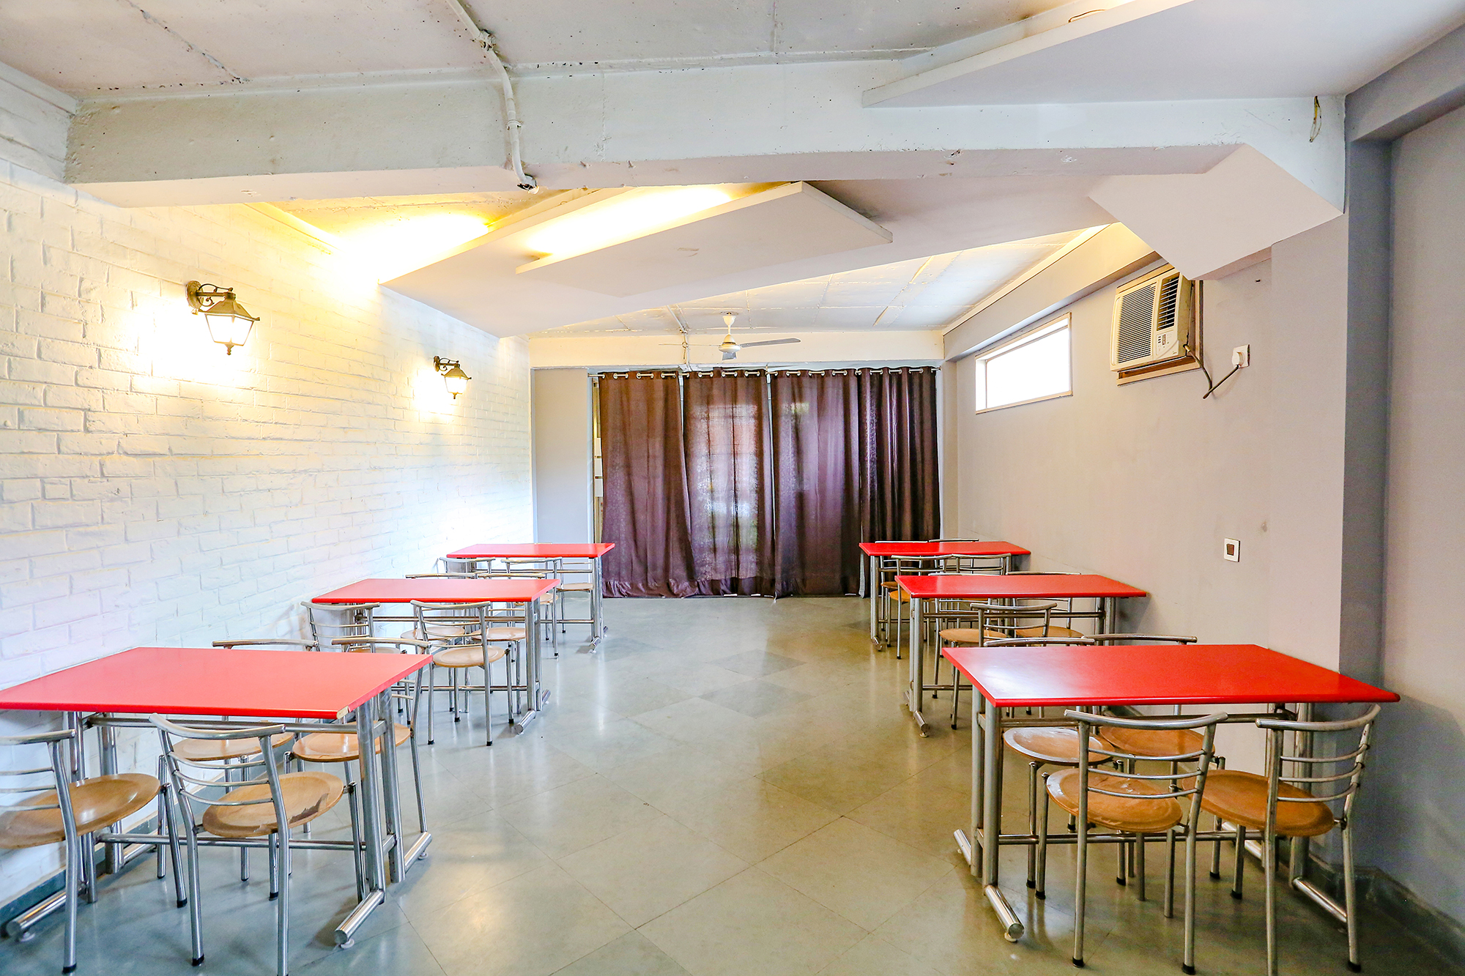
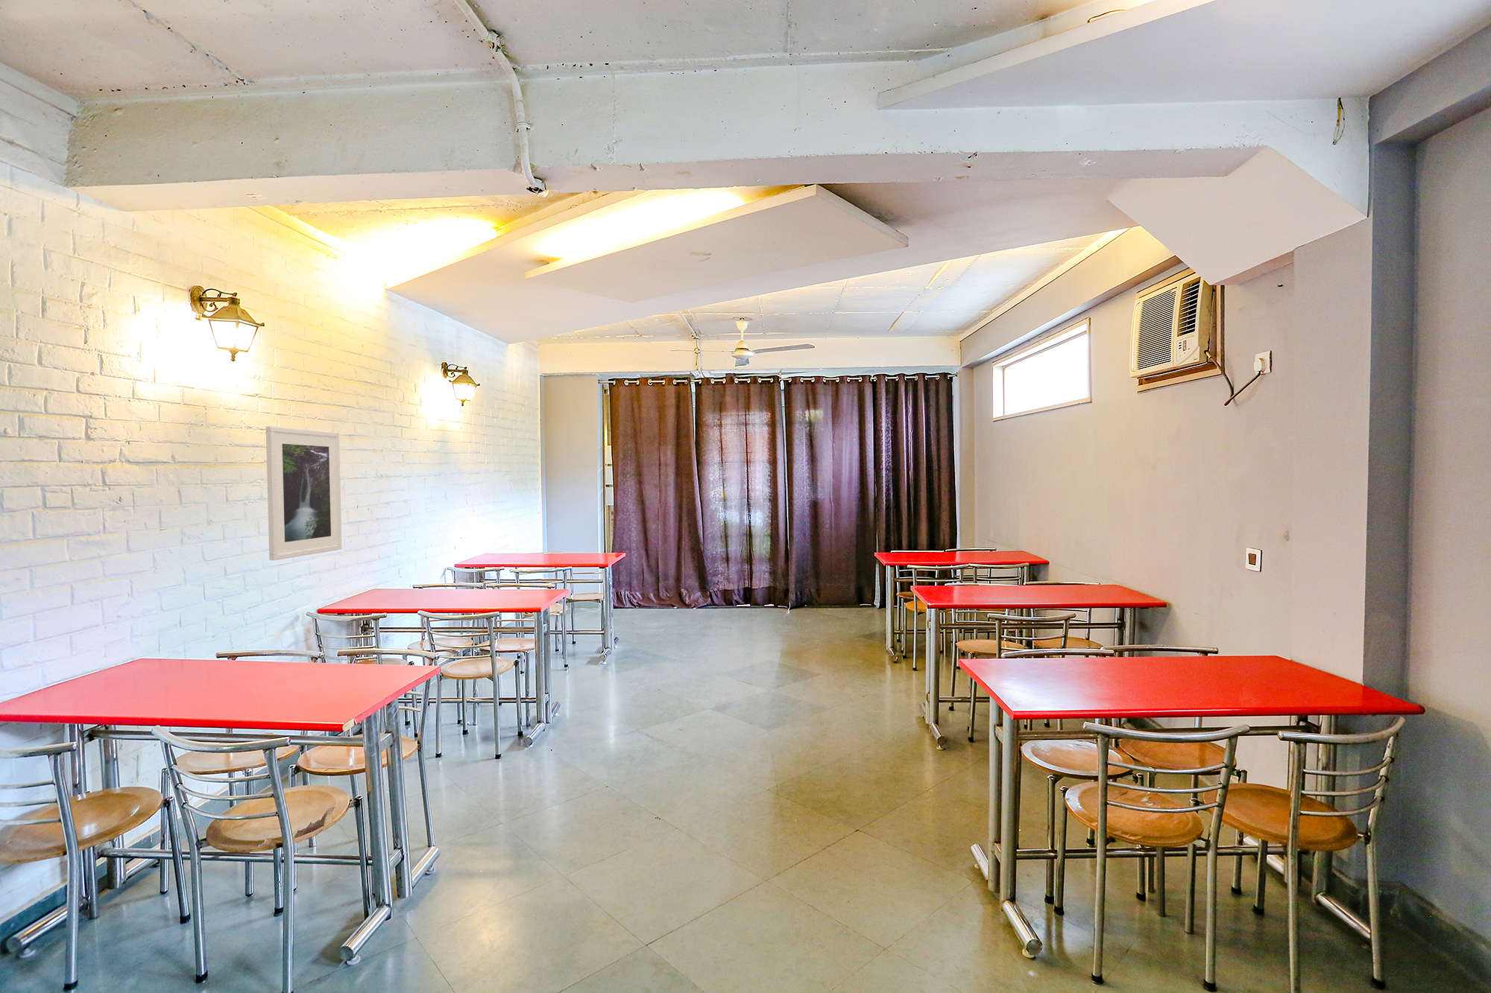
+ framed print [265,426,343,561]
